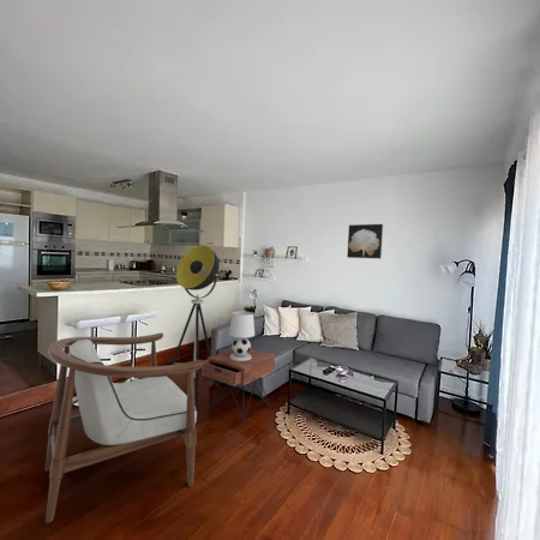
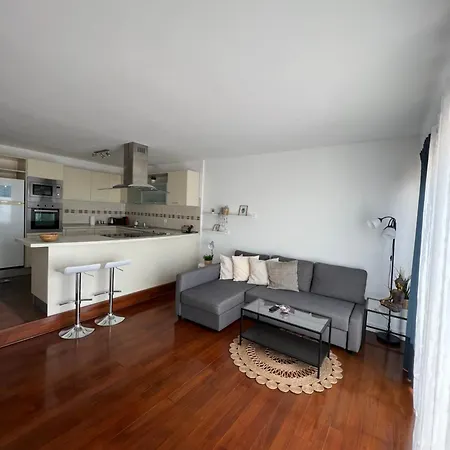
- wall art [346,223,384,259]
- floor lamp [168,244,221,413]
- armchair [44,331,204,524]
- nightstand [200,348,276,428]
- table lamp [228,310,256,361]
